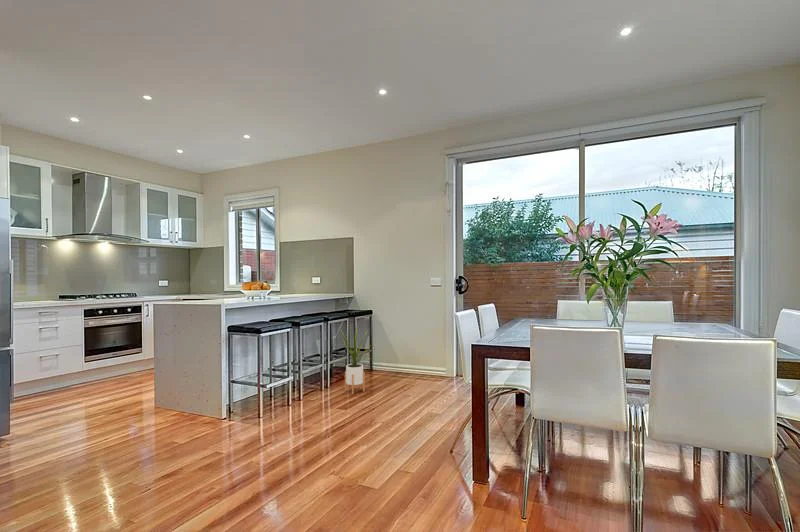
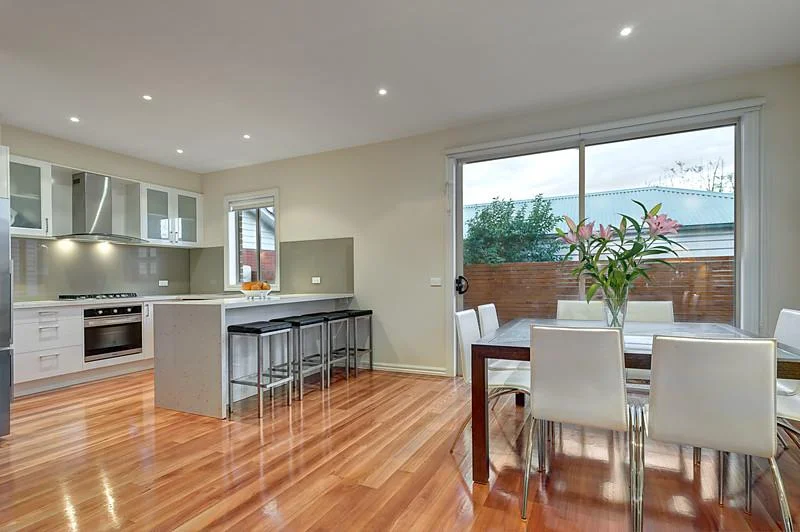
- house plant [339,325,371,395]
